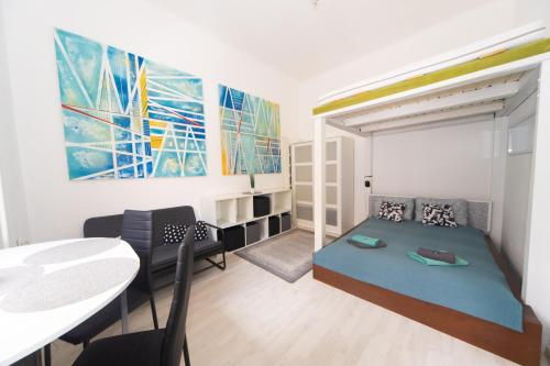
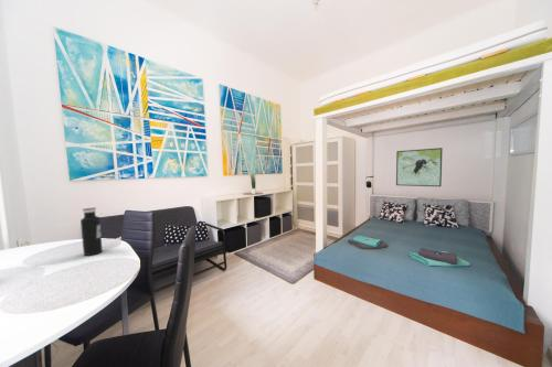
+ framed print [395,147,444,187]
+ water bottle [79,207,104,257]
